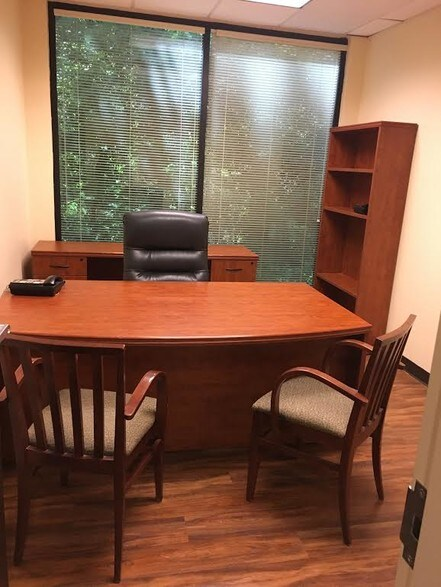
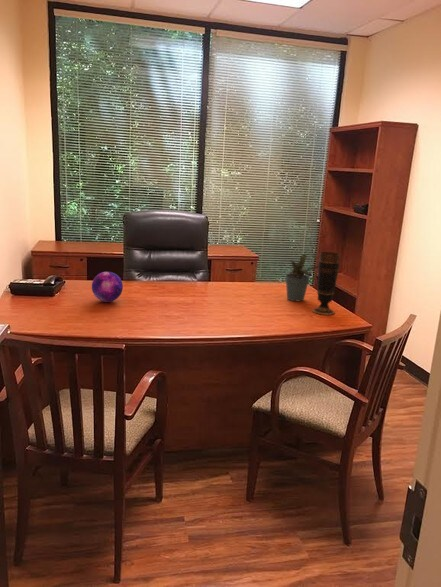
+ vase [311,251,342,316]
+ potted plant [284,253,319,302]
+ decorative orb [91,271,124,303]
